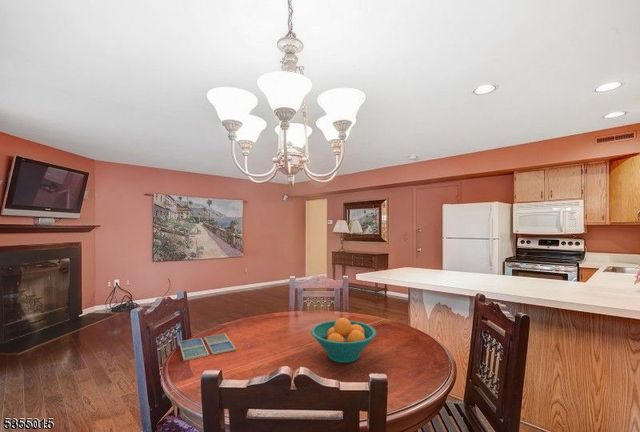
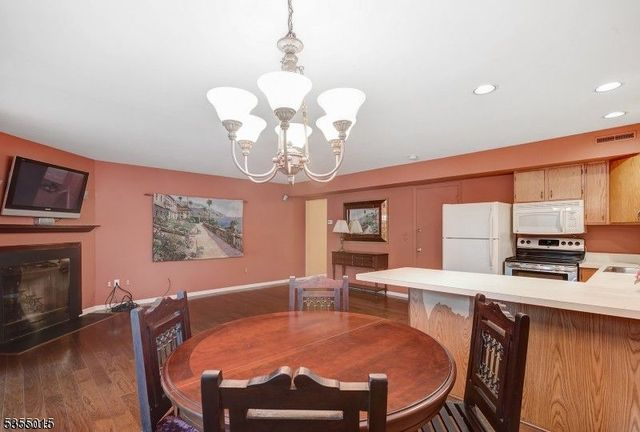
- fruit bowl [310,317,377,364]
- drink coaster [178,332,237,362]
